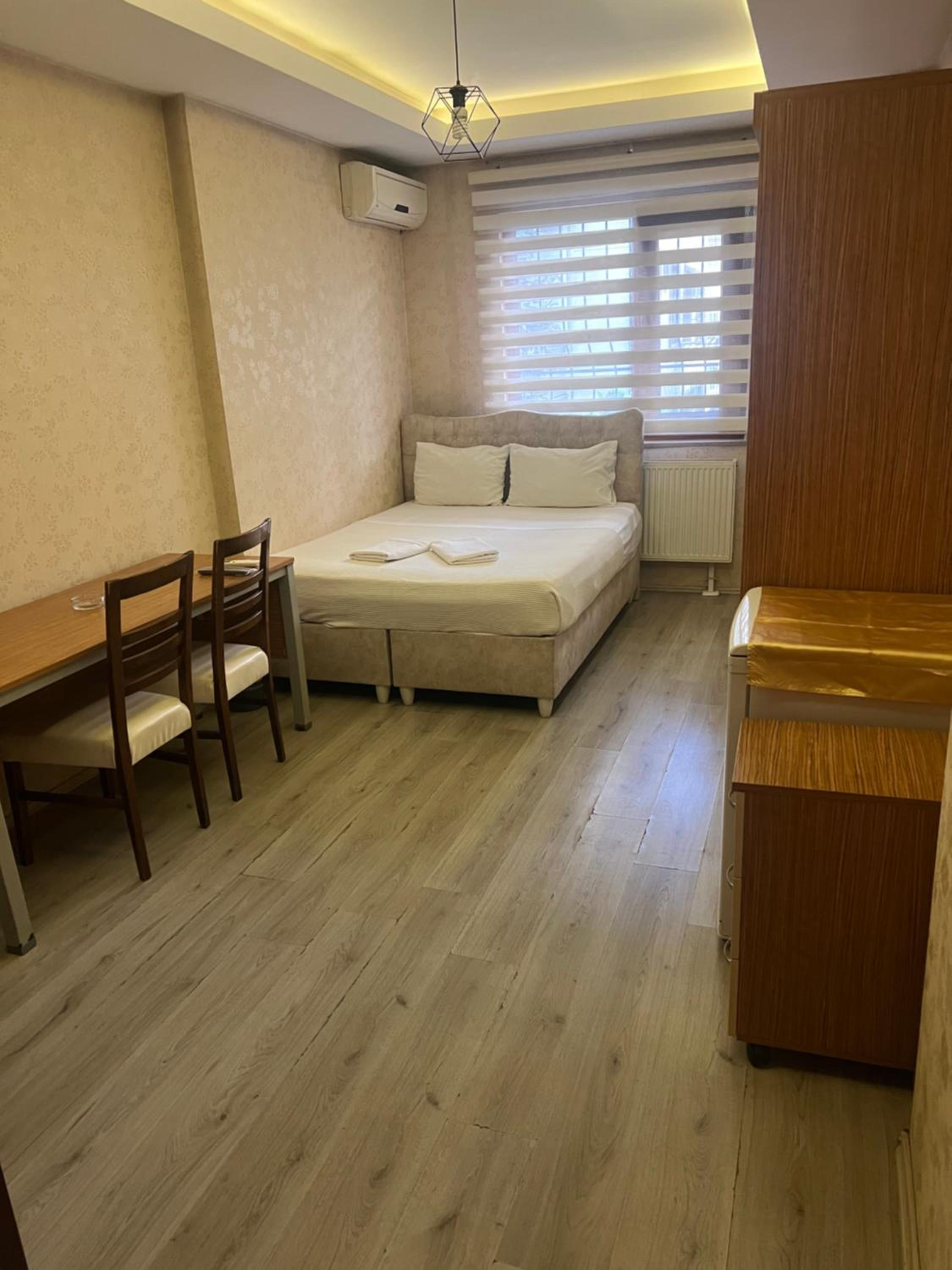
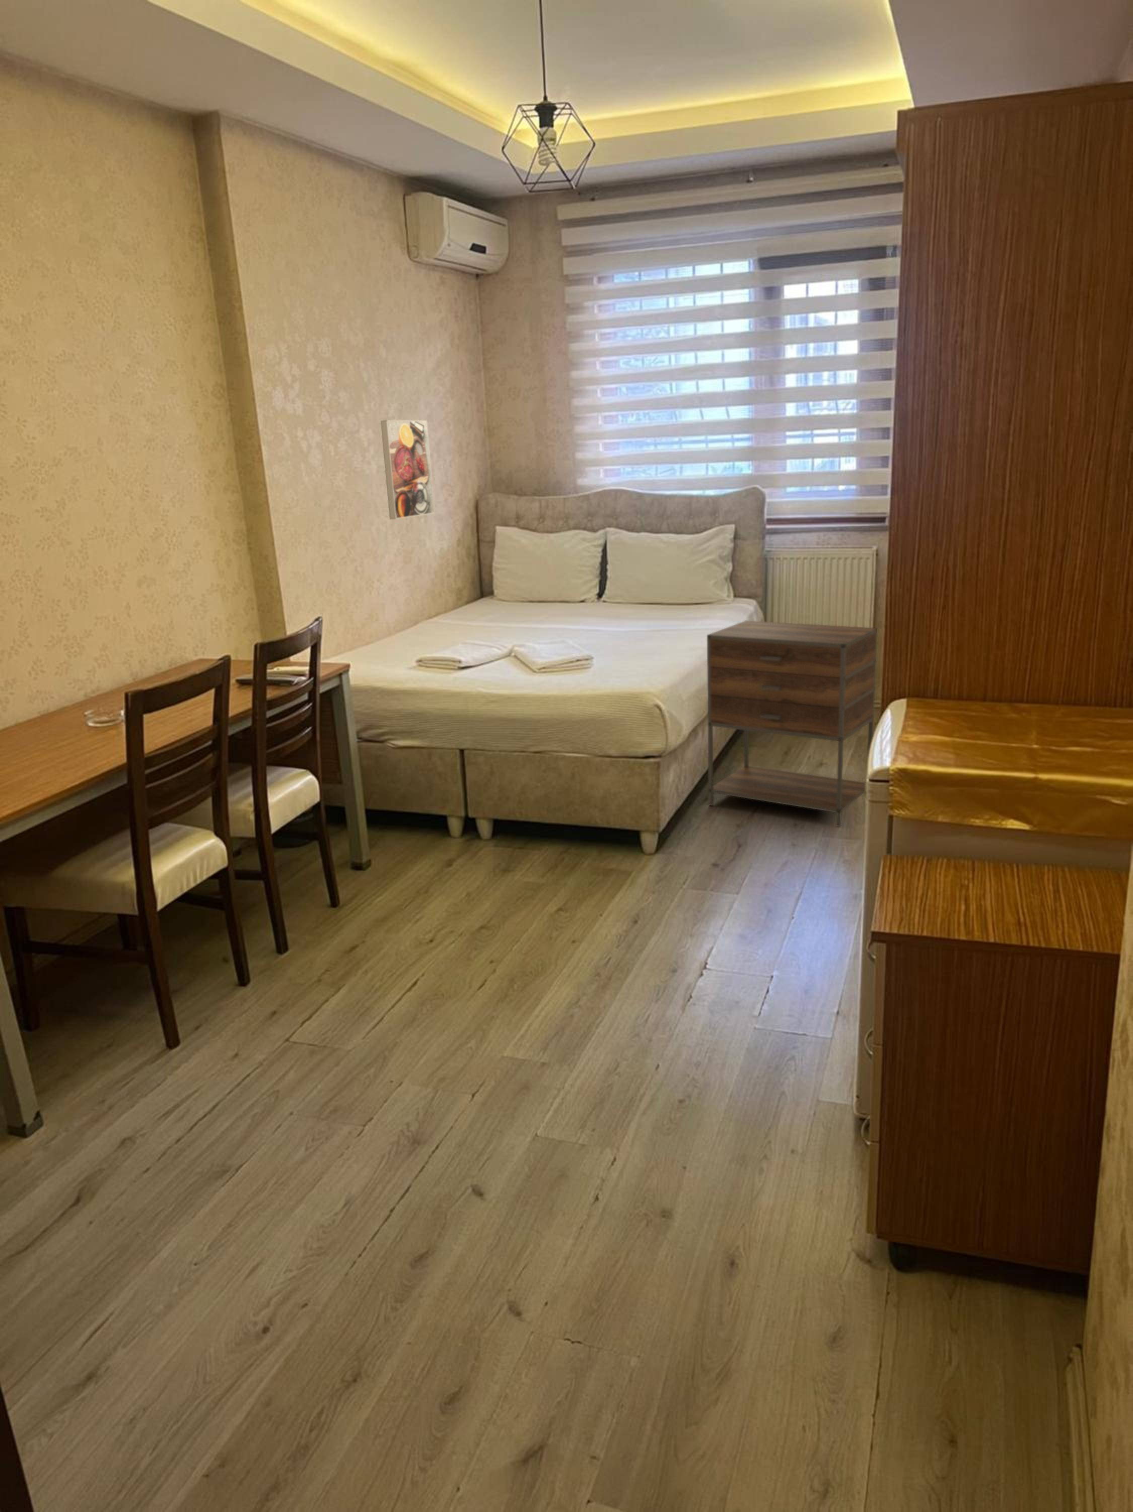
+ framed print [380,420,436,519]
+ nightstand [707,620,877,827]
